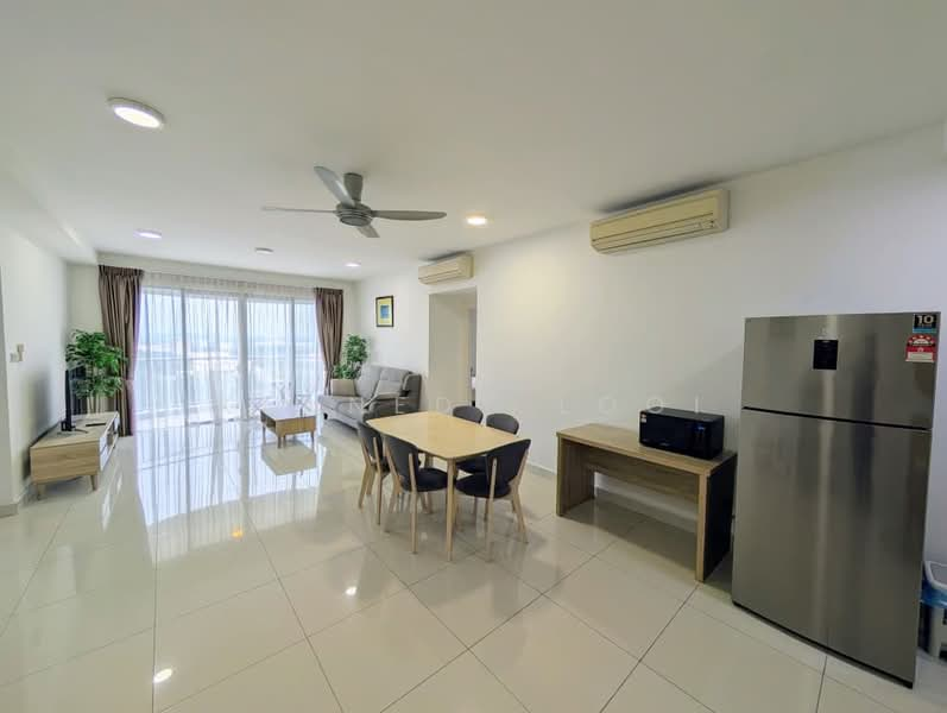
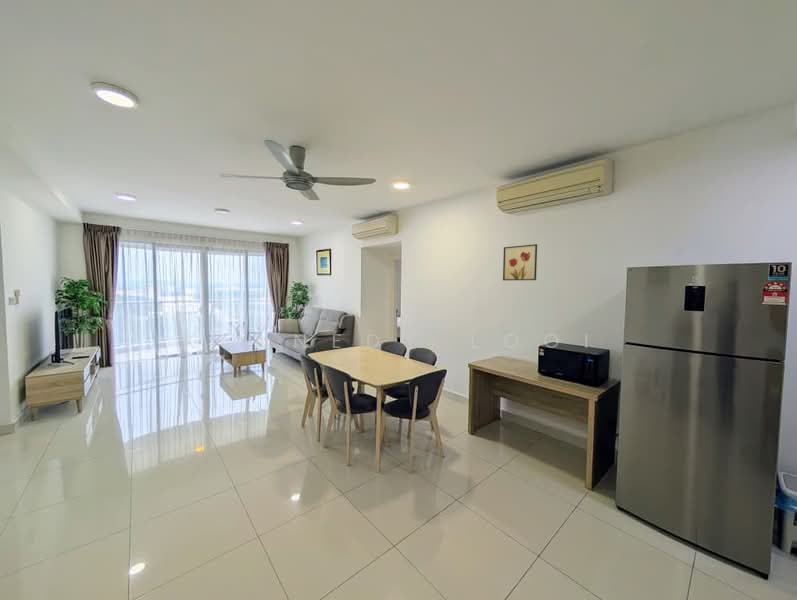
+ wall art [502,243,538,281]
